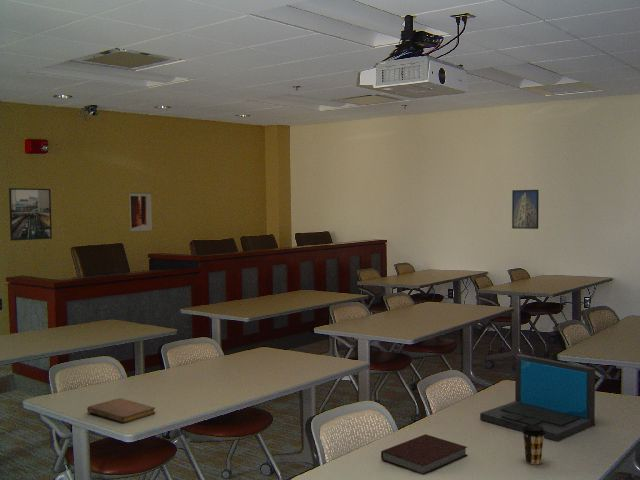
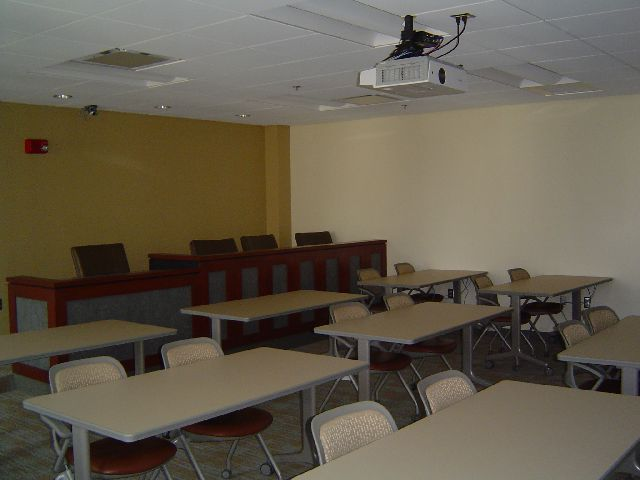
- notebook [86,397,156,424]
- notebook [380,433,468,475]
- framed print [8,187,53,242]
- laptop [479,353,596,442]
- wall art [129,192,153,233]
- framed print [511,189,540,230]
- coffee cup [521,425,545,465]
